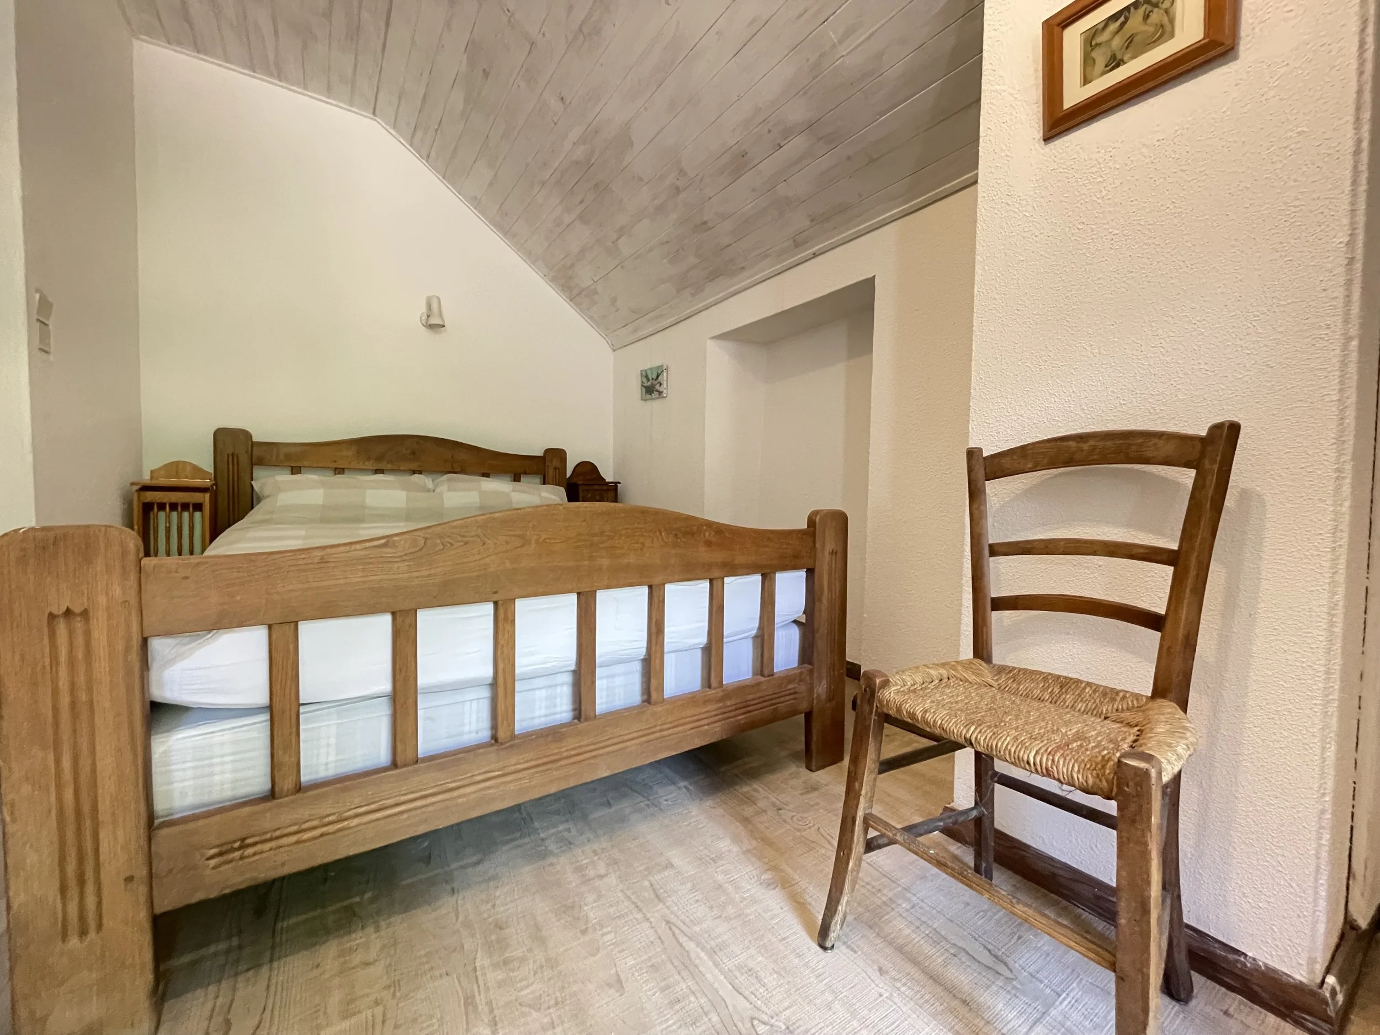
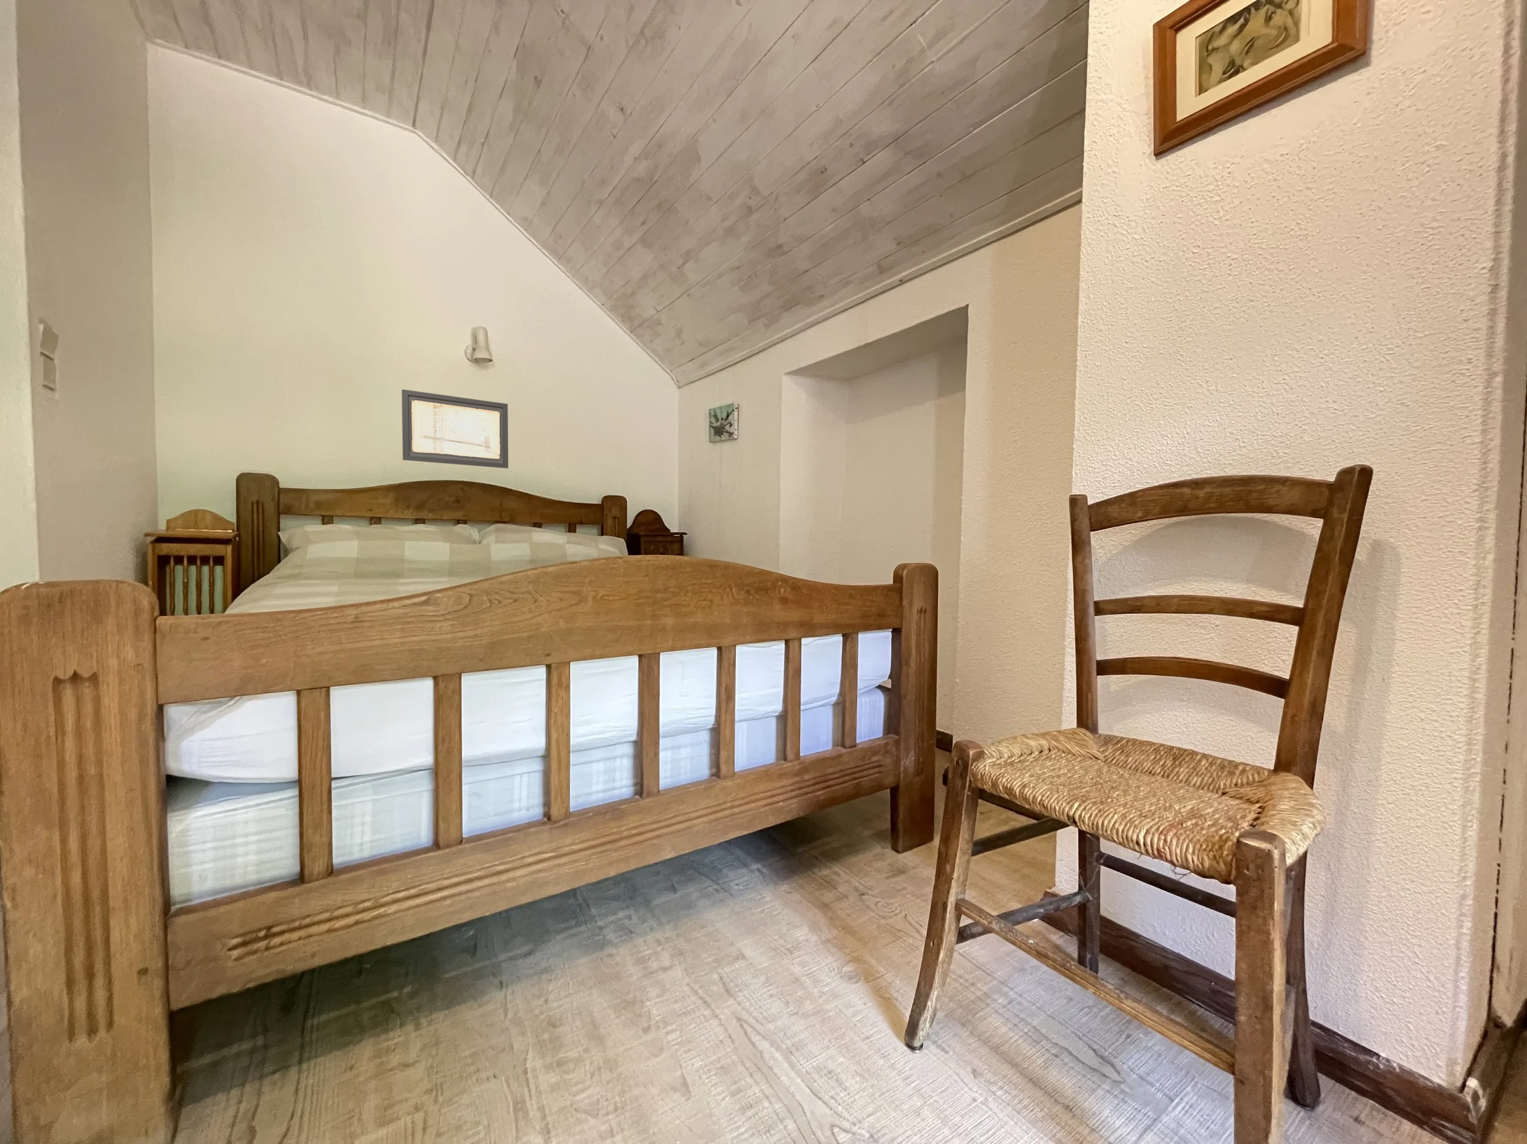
+ wall art [402,388,509,469]
